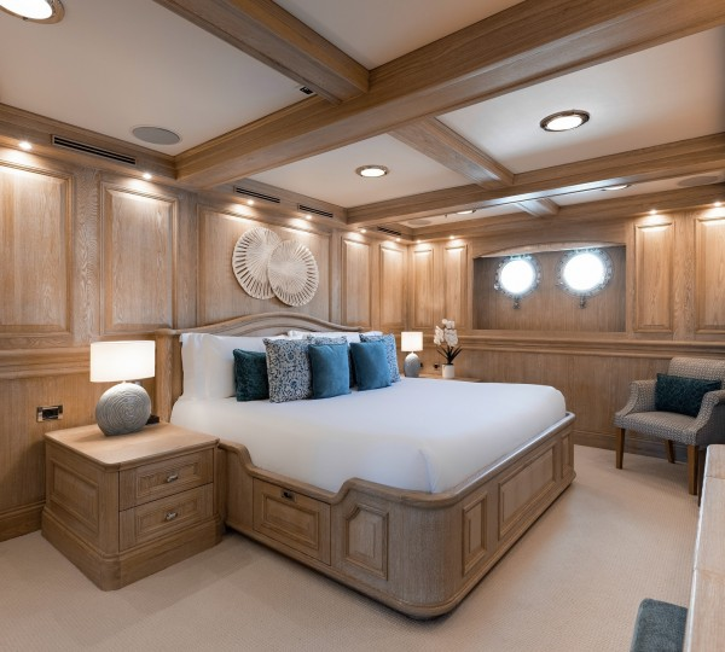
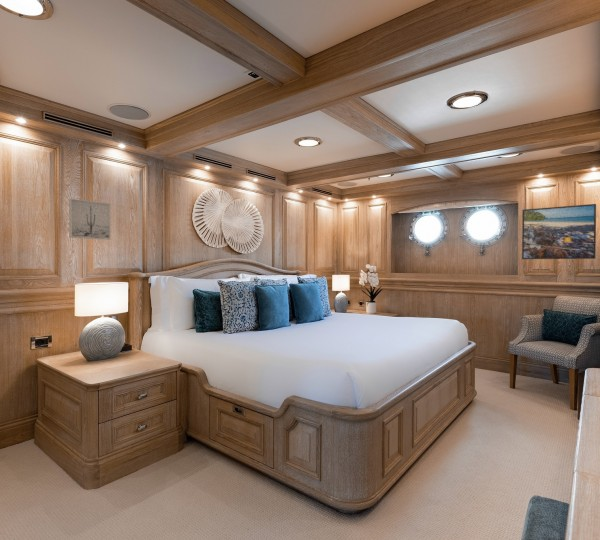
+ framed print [521,203,597,260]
+ wall art [68,198,111,241]
